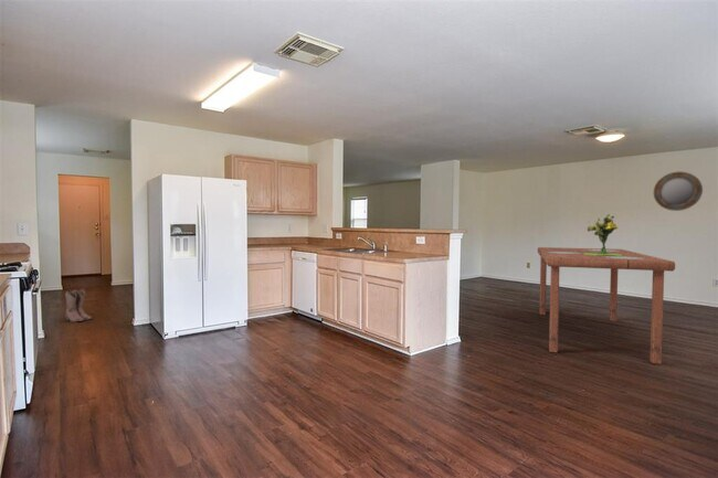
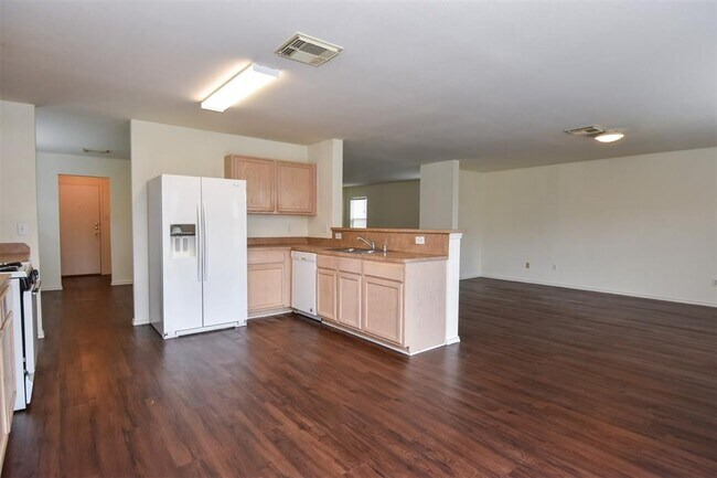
- boots [64,288,93,323]
- home mirror [653,171,704,212]
- table [537,246,676,365]
- bouquet [583,213,622,256]
